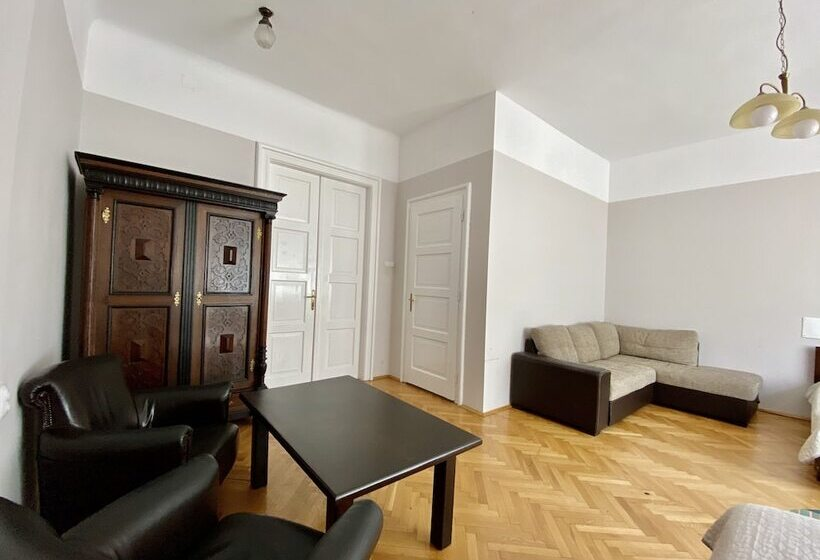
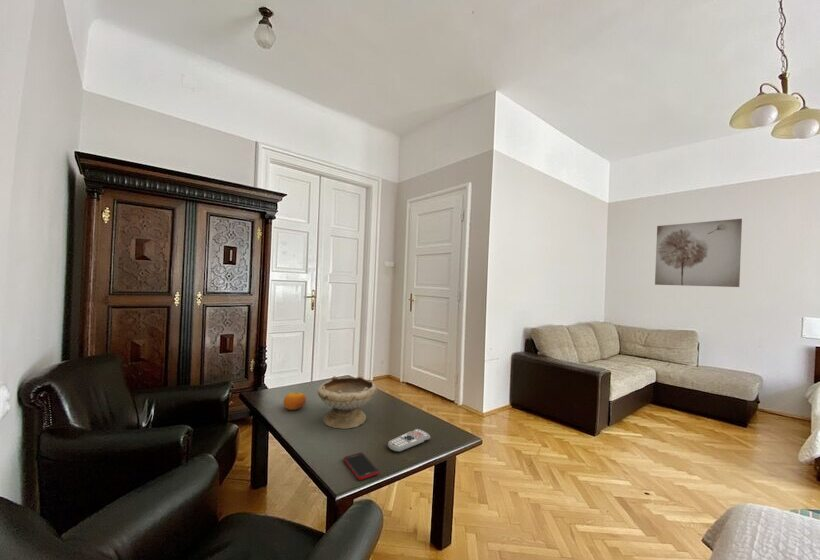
+ cell phone [343,452,379,481]
+ bowl [317,375,378,430]
+ remote control [387,428,431,453]
+ wall art [654,218,743,288]
+ fruit [282,392,307,411]
